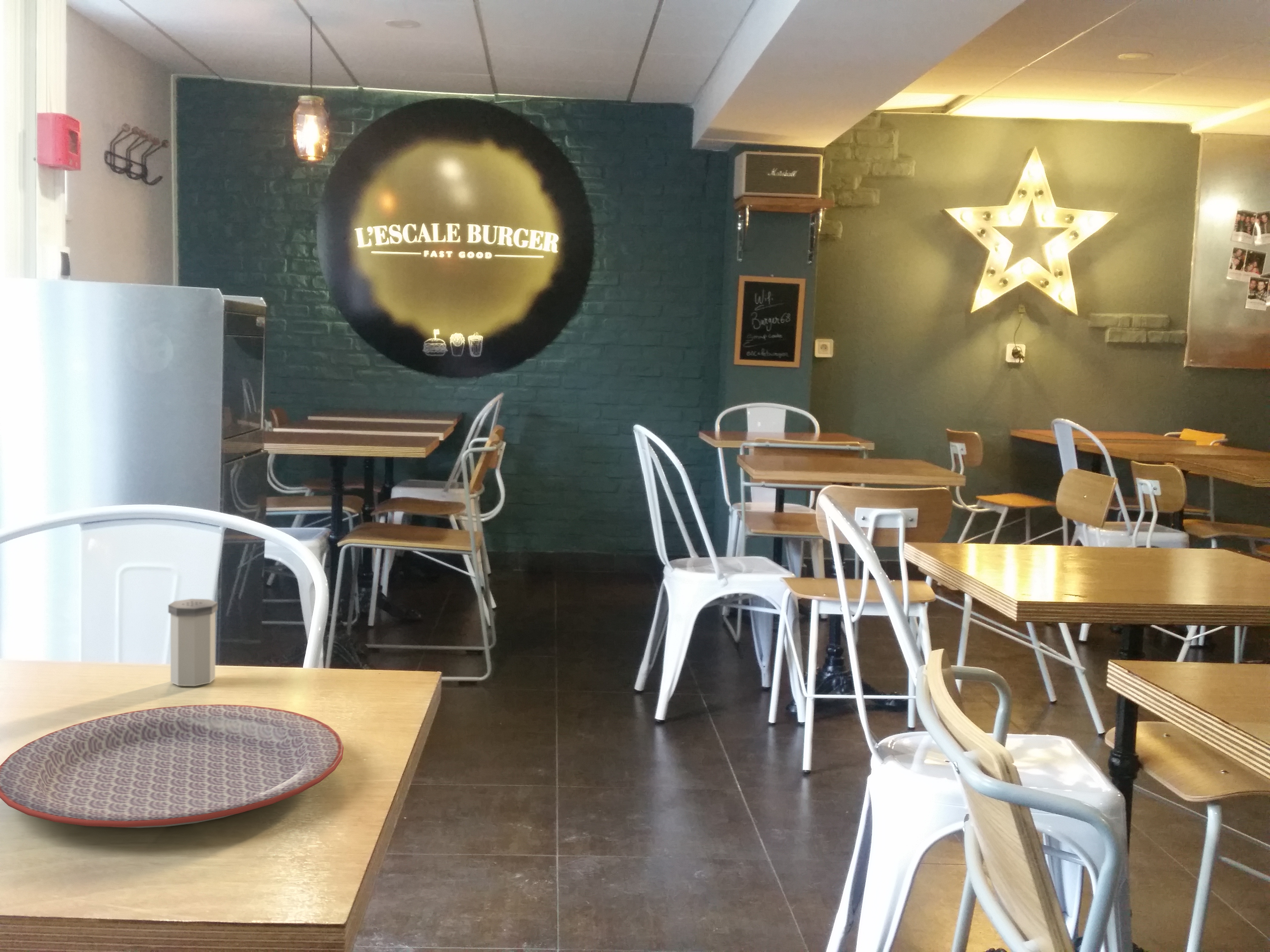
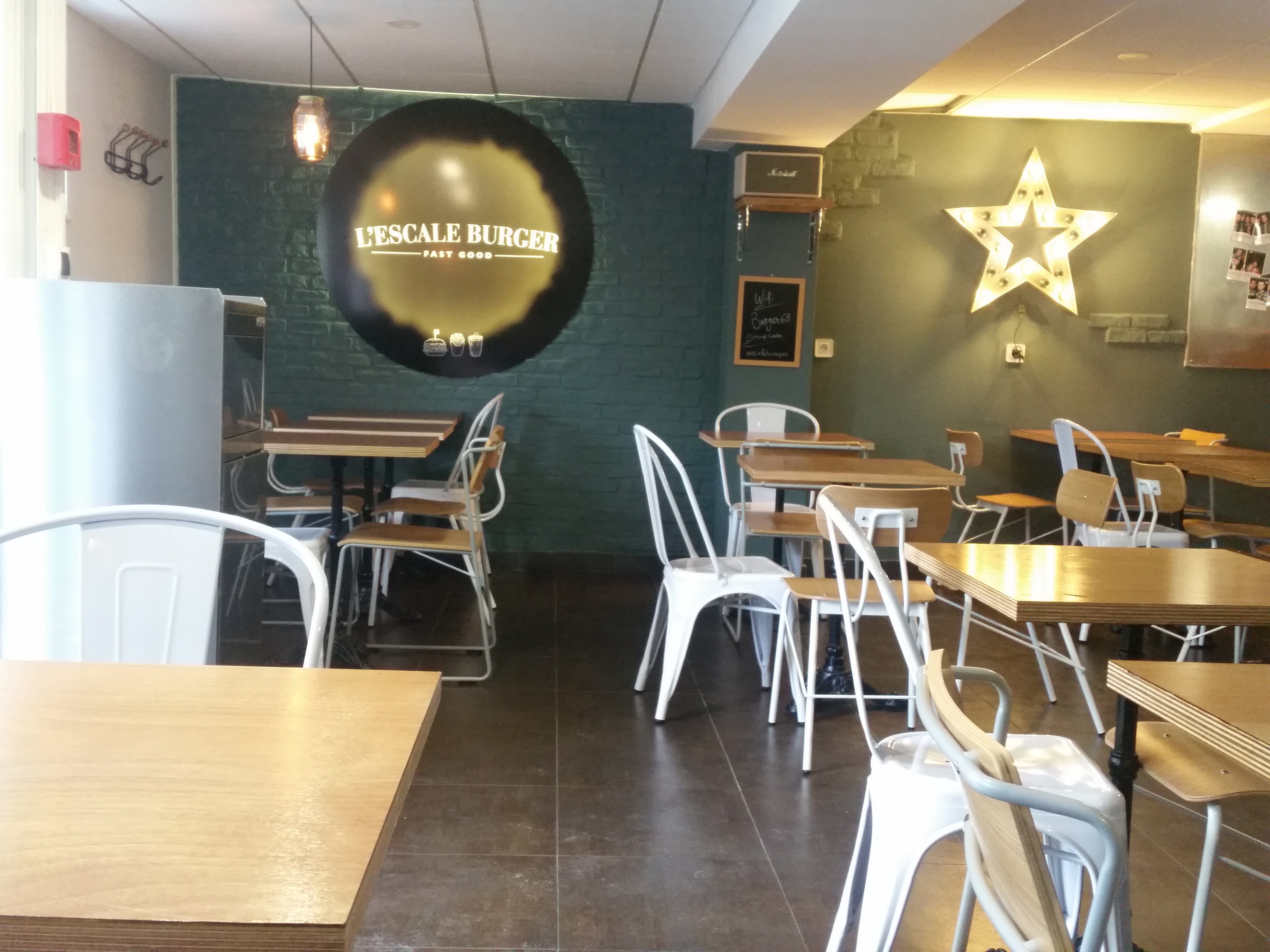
- salt shaker [168,598,218,686]
- plate [0,704,344,828]
